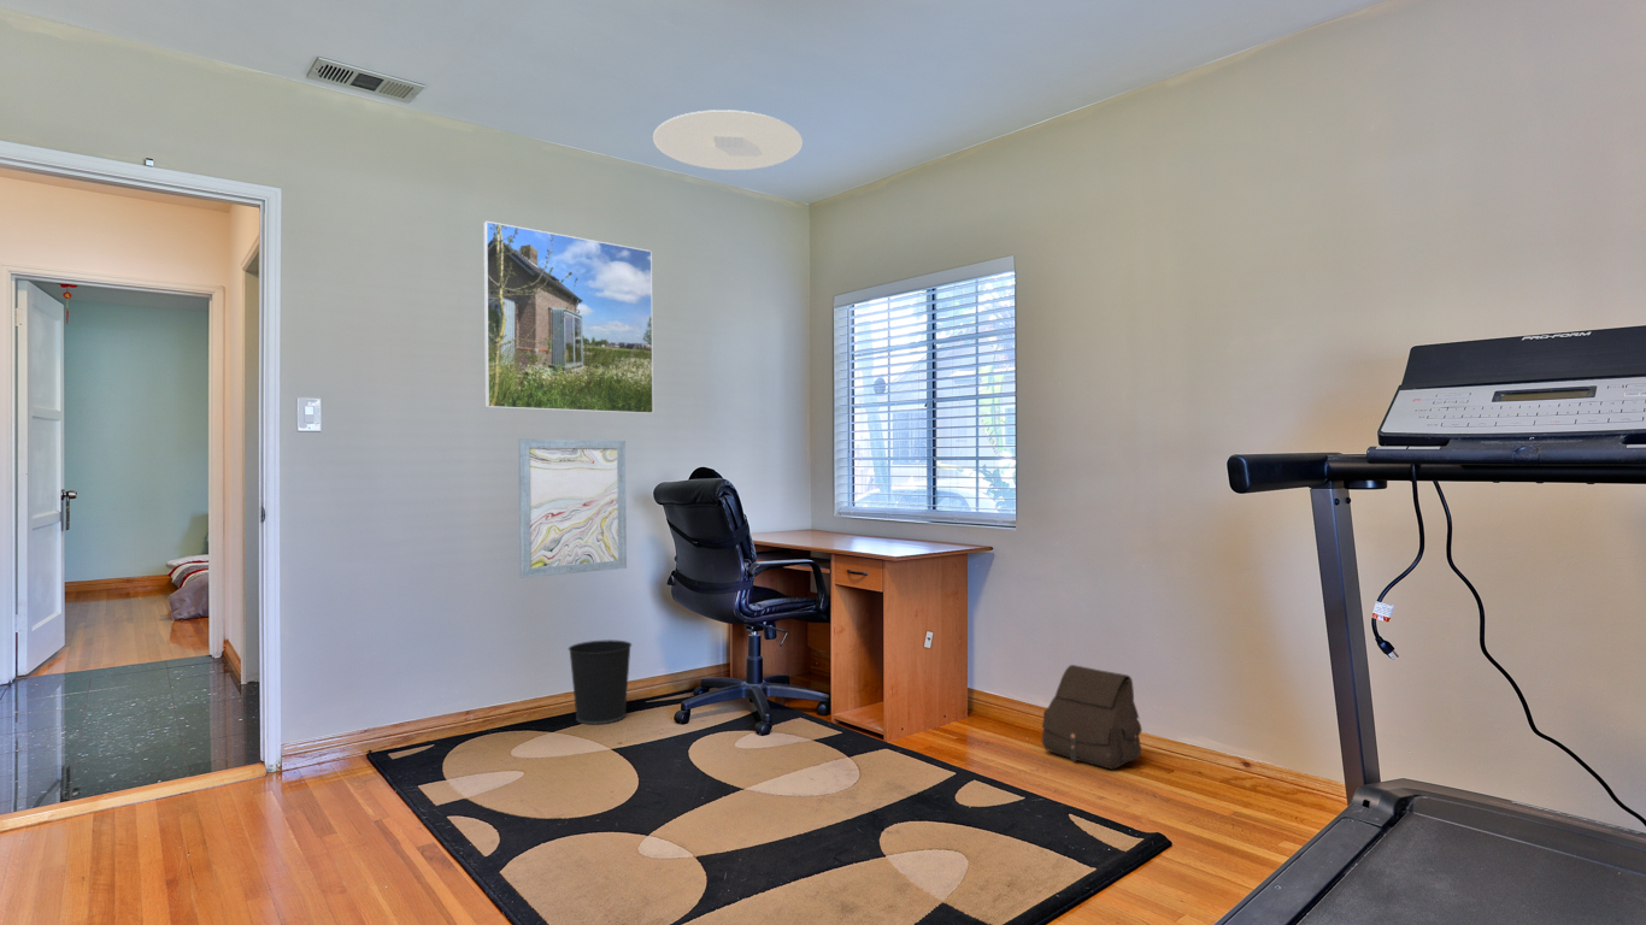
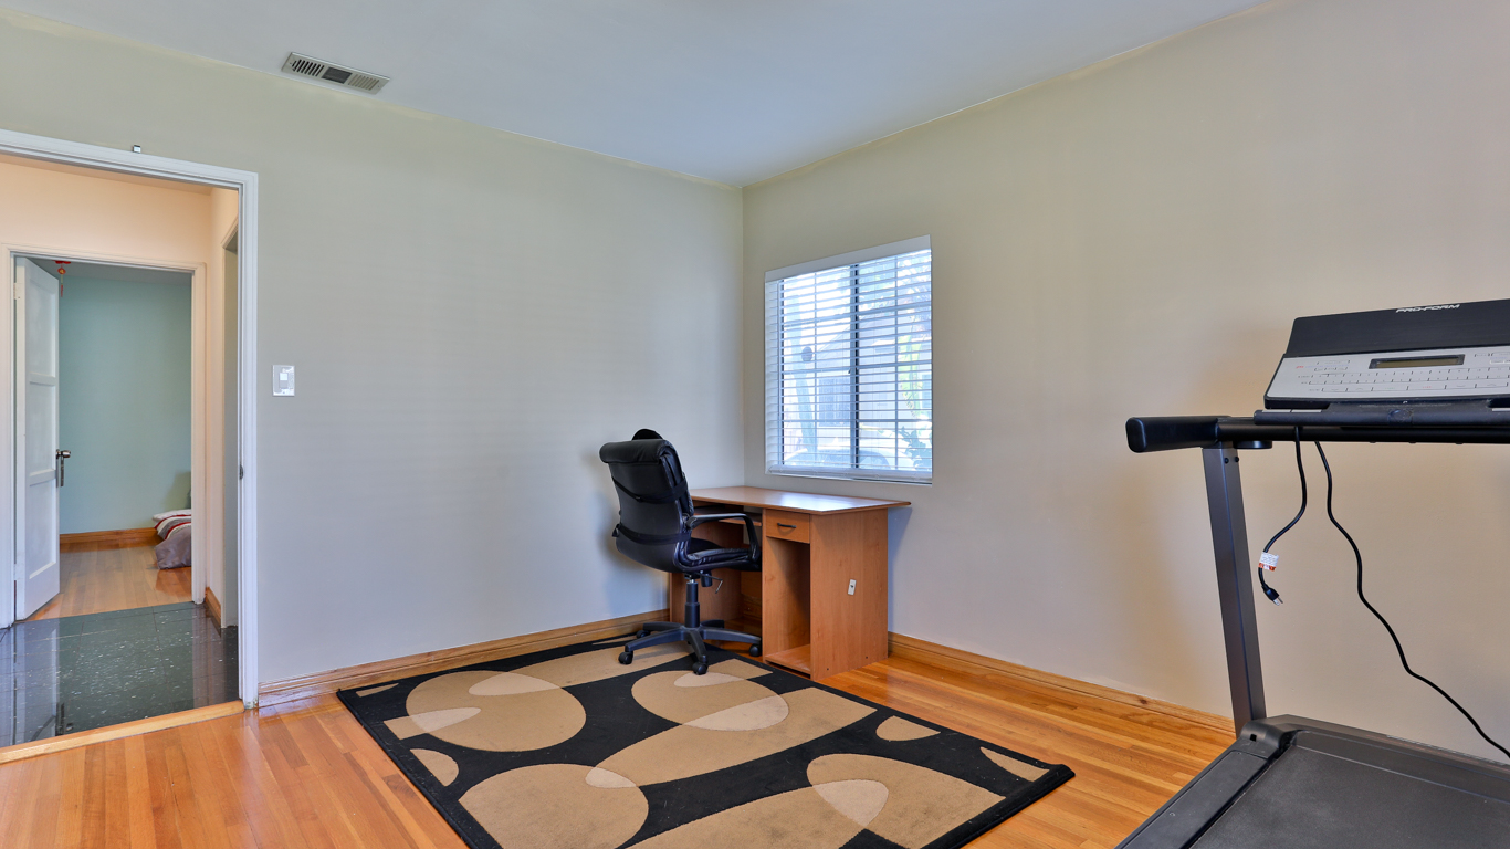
- wall art [517,438,628,579]
- ceiling light [652,108,804,171]
- satchel [1041,664,1144,771]
- wastebasket [568,638,633,725]
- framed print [482,220,654,416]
